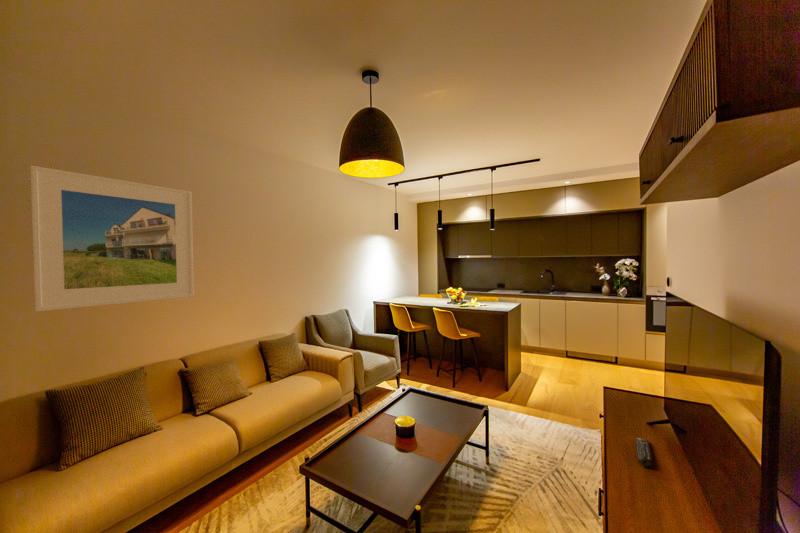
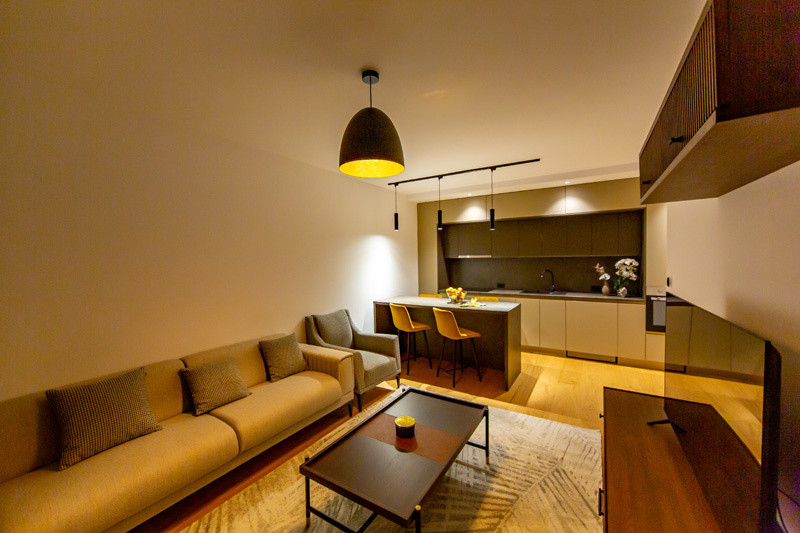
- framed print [30,165,195,312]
- remote control [635,436,653,467]
